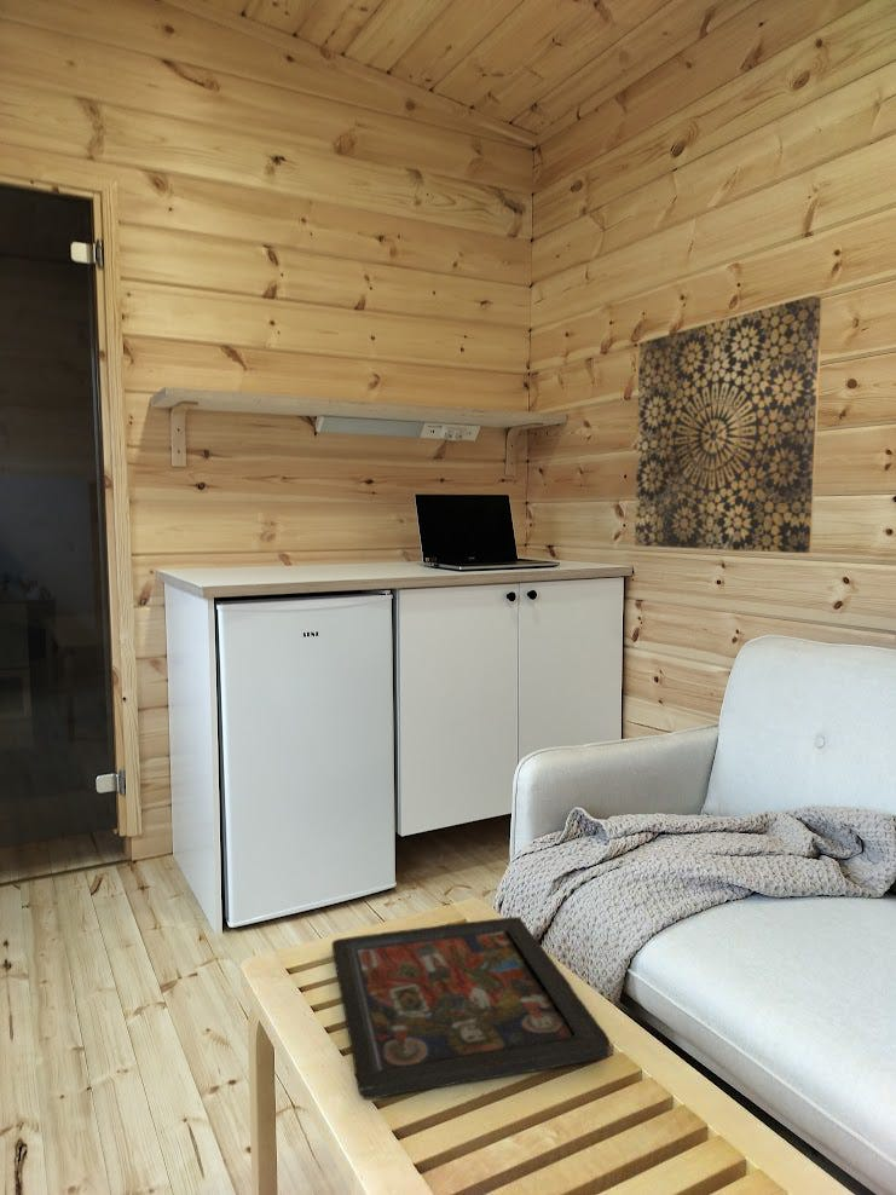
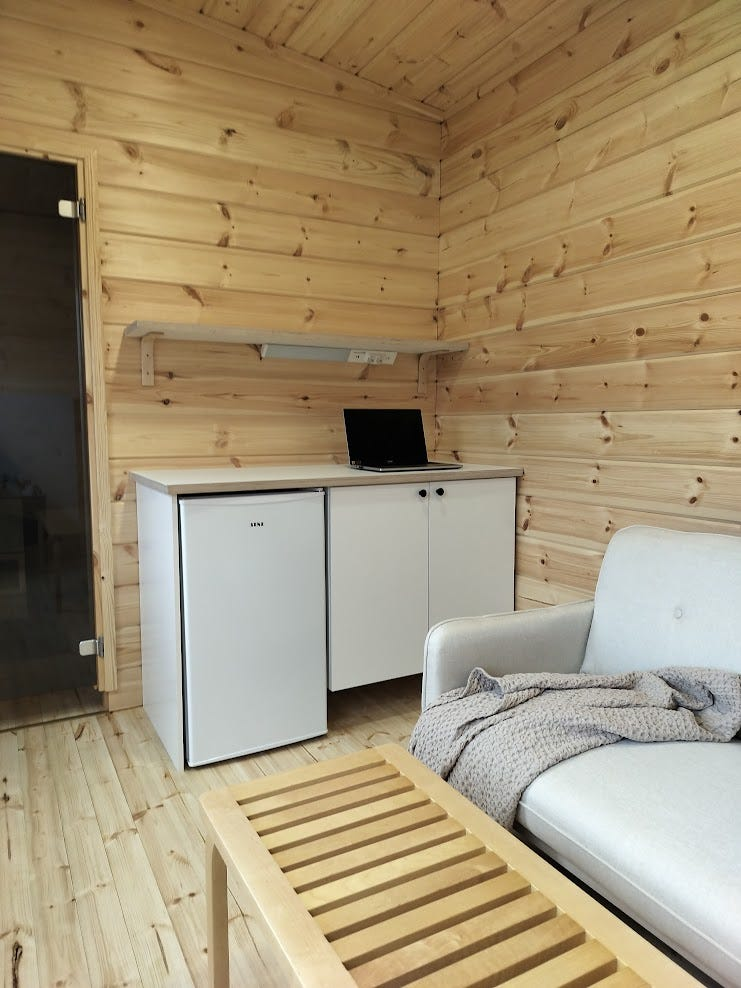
- decorative tray [331,916,611,1101]
- wall art [634,295,823,554]
